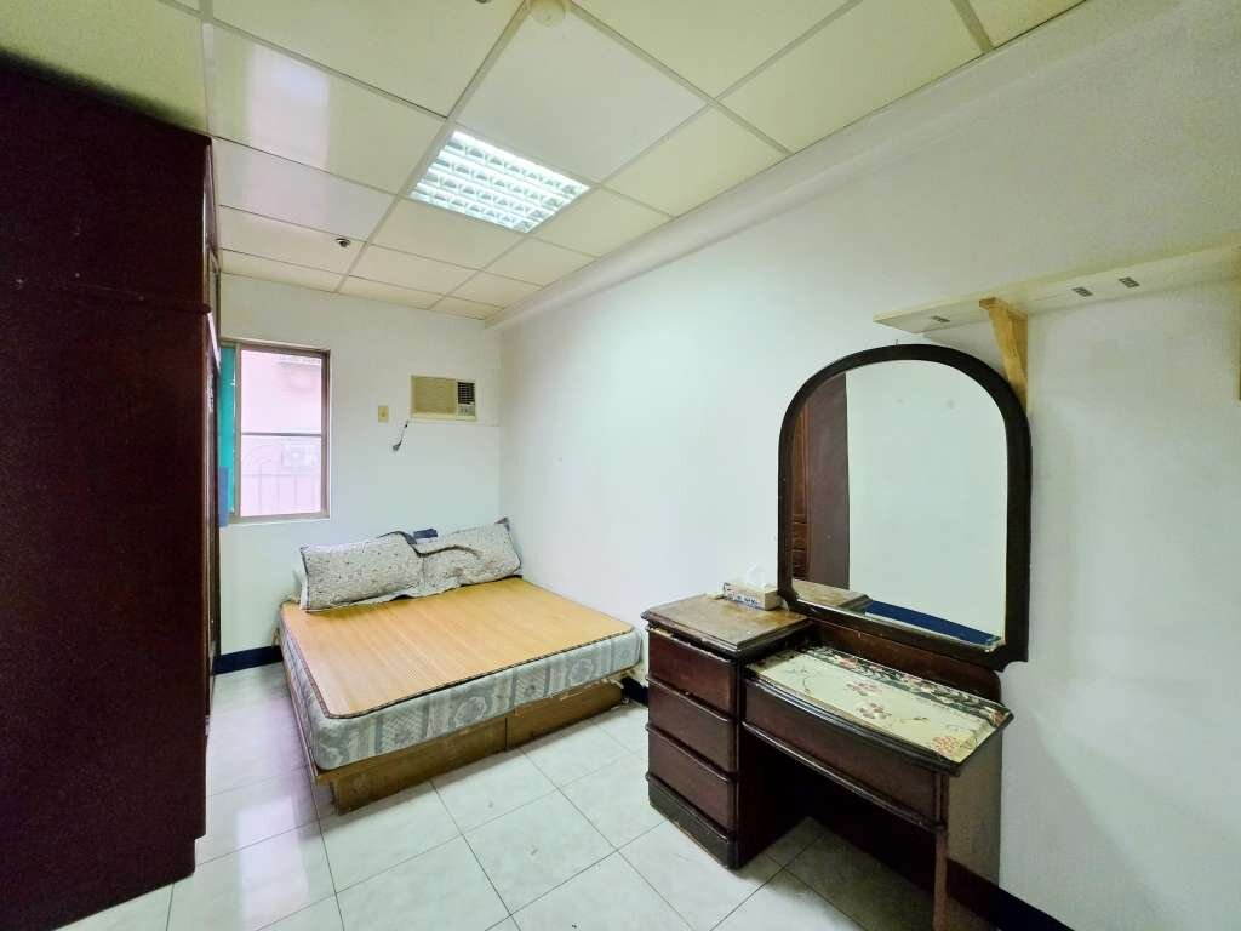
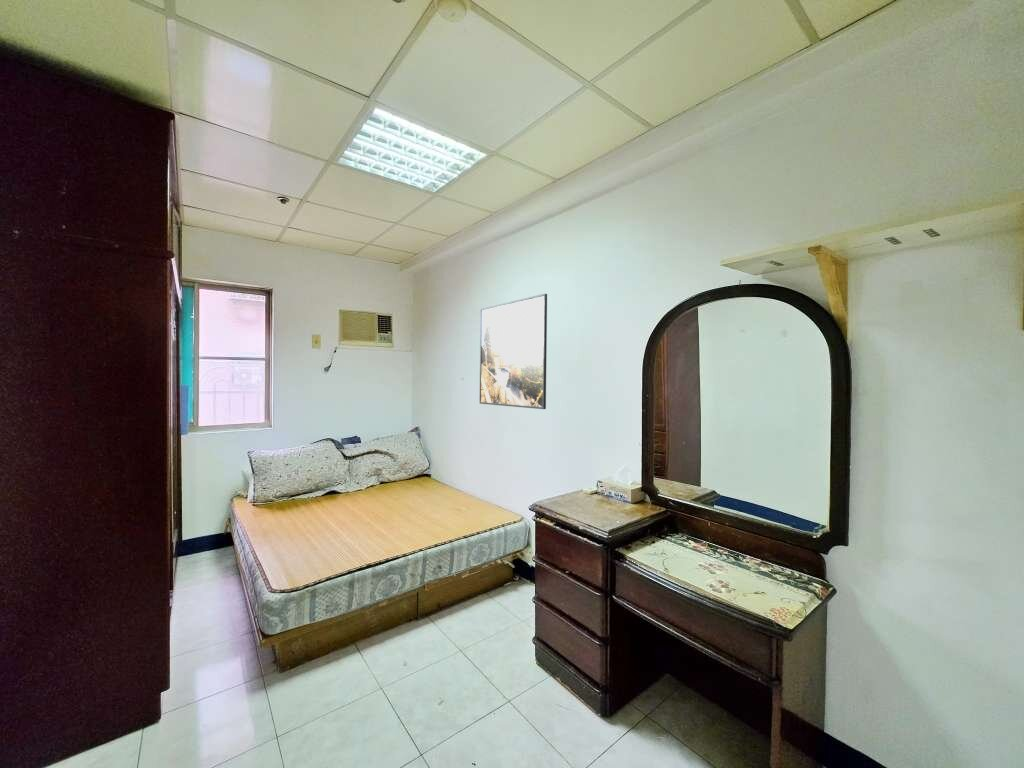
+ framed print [479,293,548,410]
